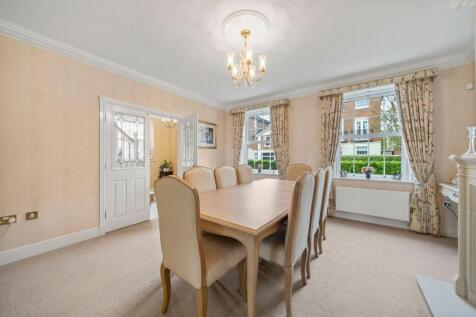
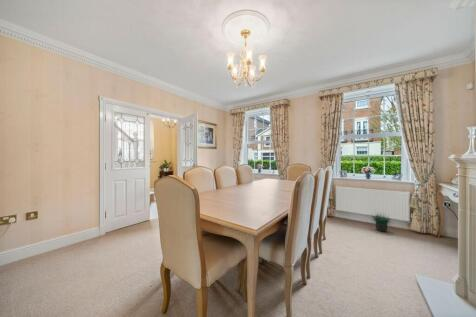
+ potted plant [371,211,393,233]
